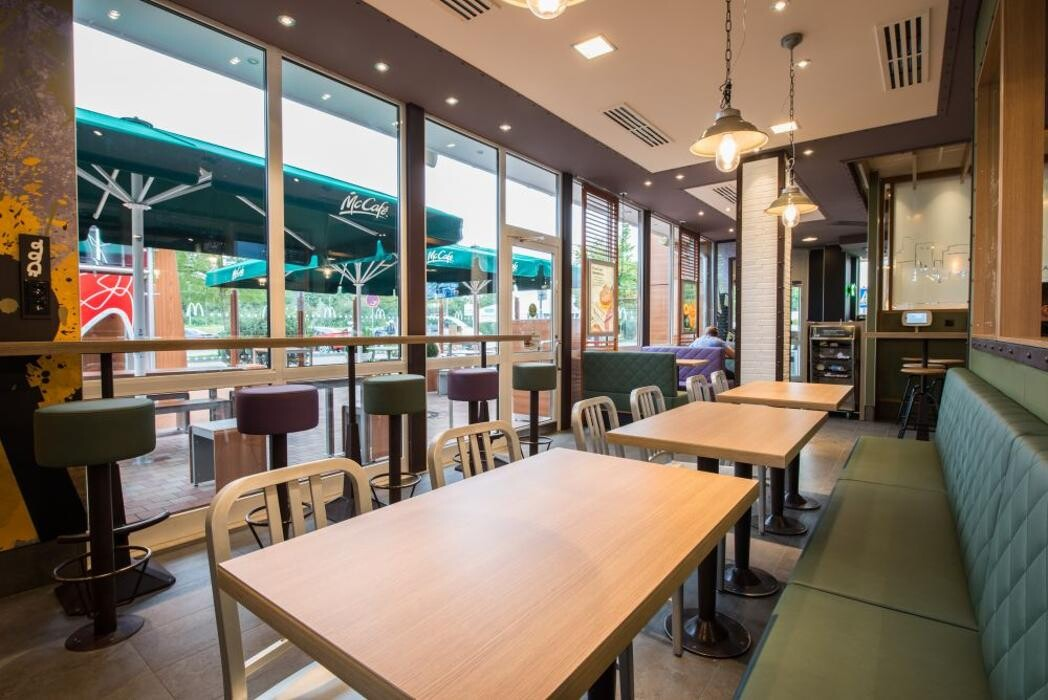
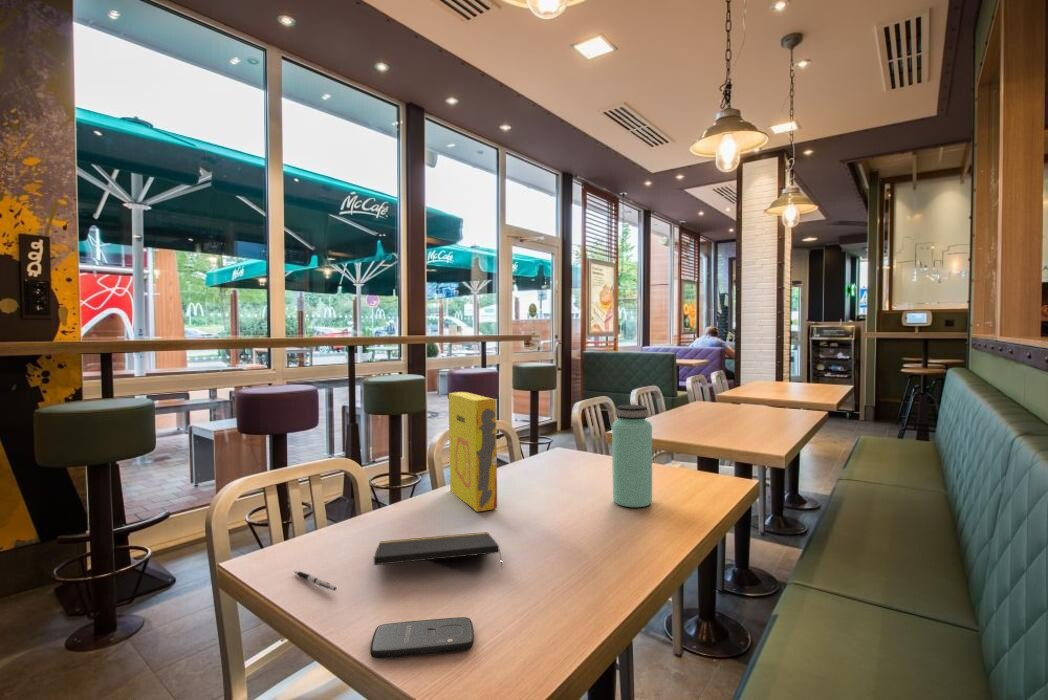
+ notepad [373,531,504,570]
+ cereal box [448,391,498,513]
+ pen [293,570,338,592]
+ bottle [611,404,653,508]
+ smartphone [369,616,475,659]
